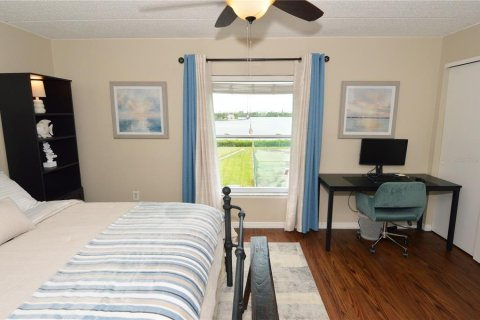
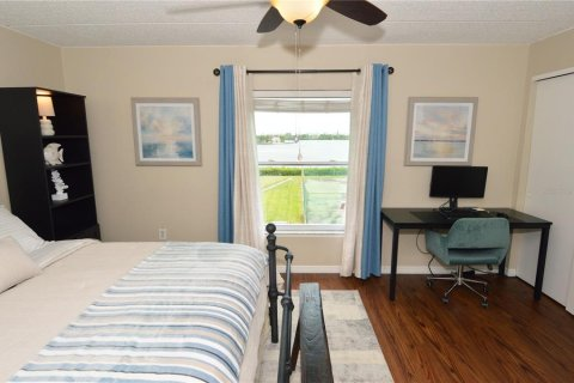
- wastebasket [357,210,384,241]
